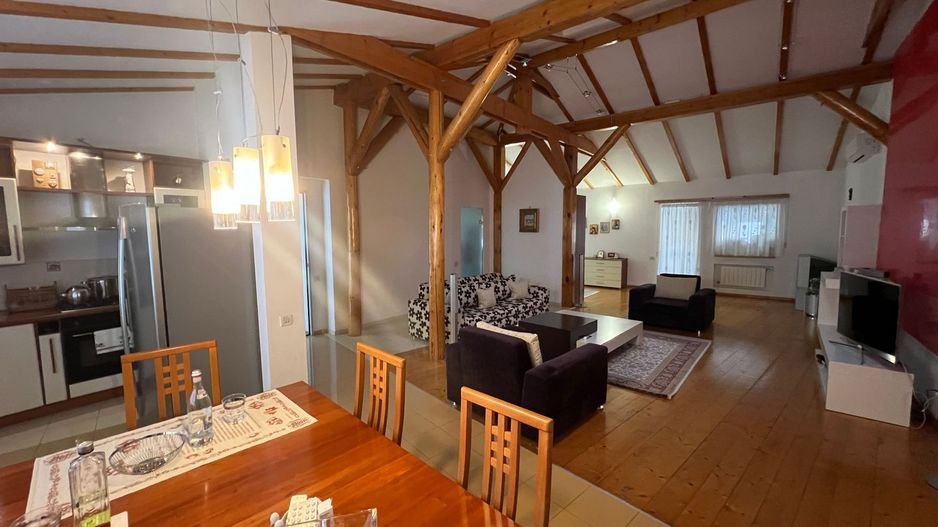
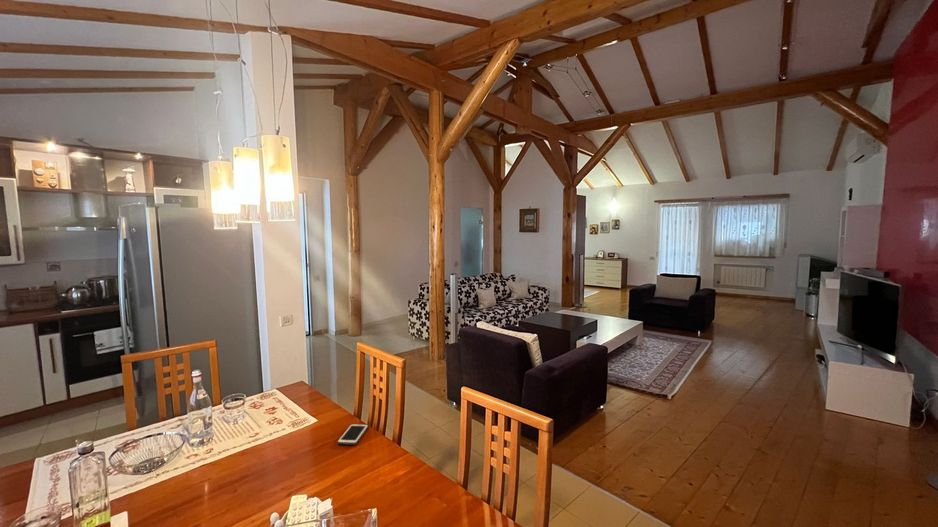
+ cell phone [336,423,369,446]
